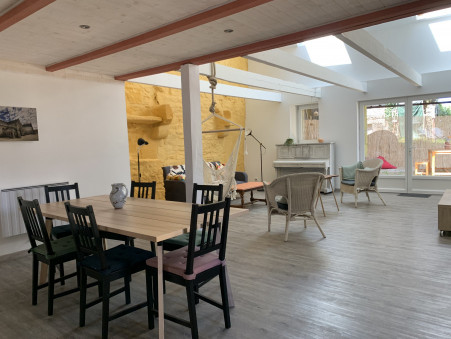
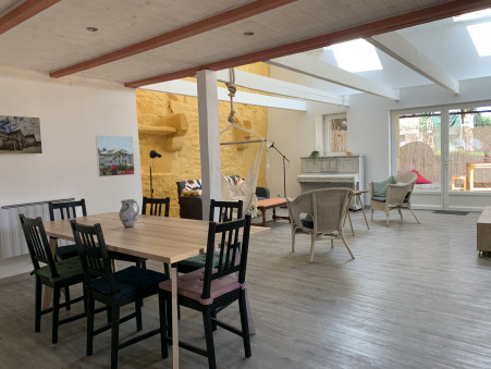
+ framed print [95,135,136,177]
